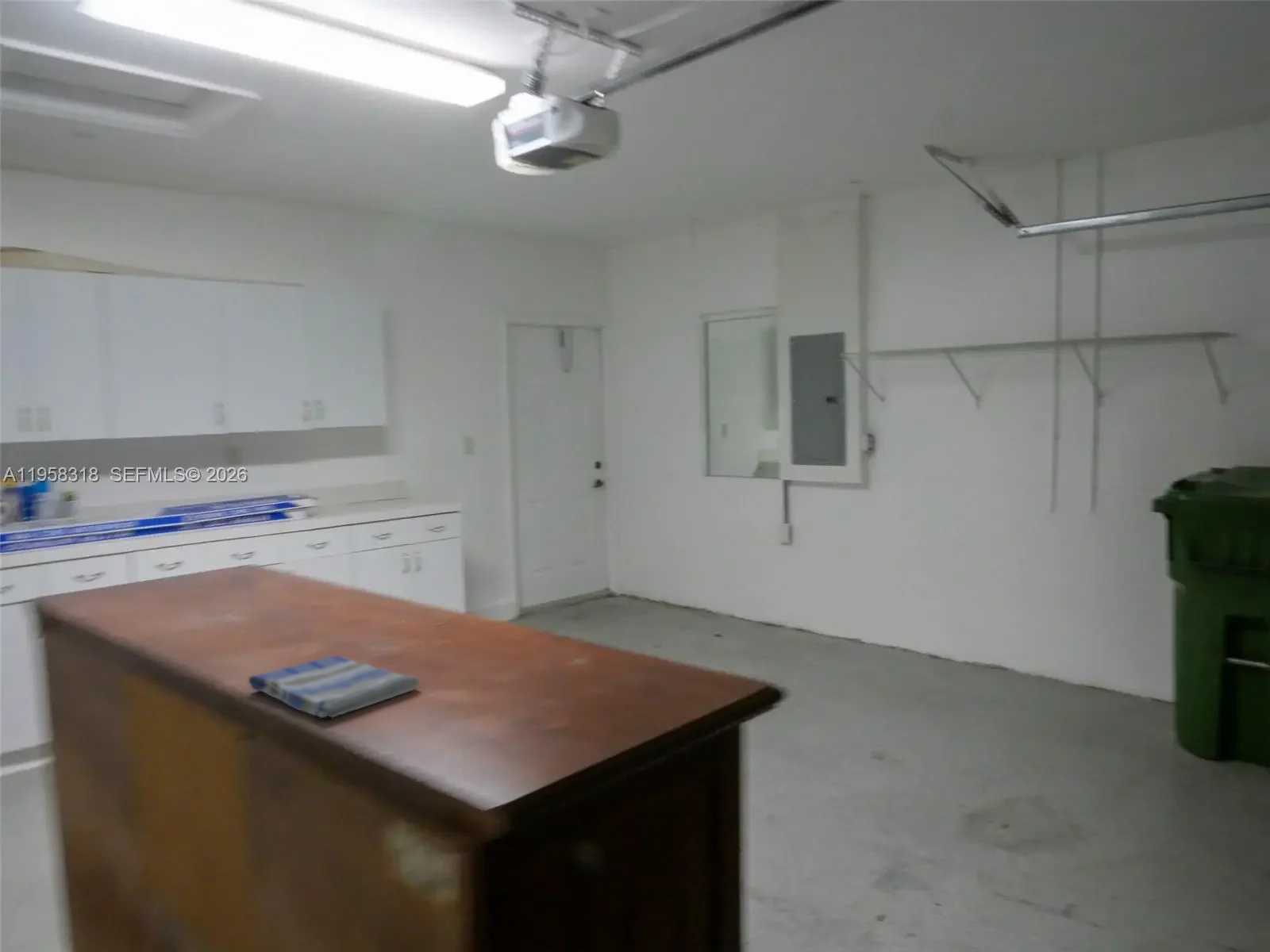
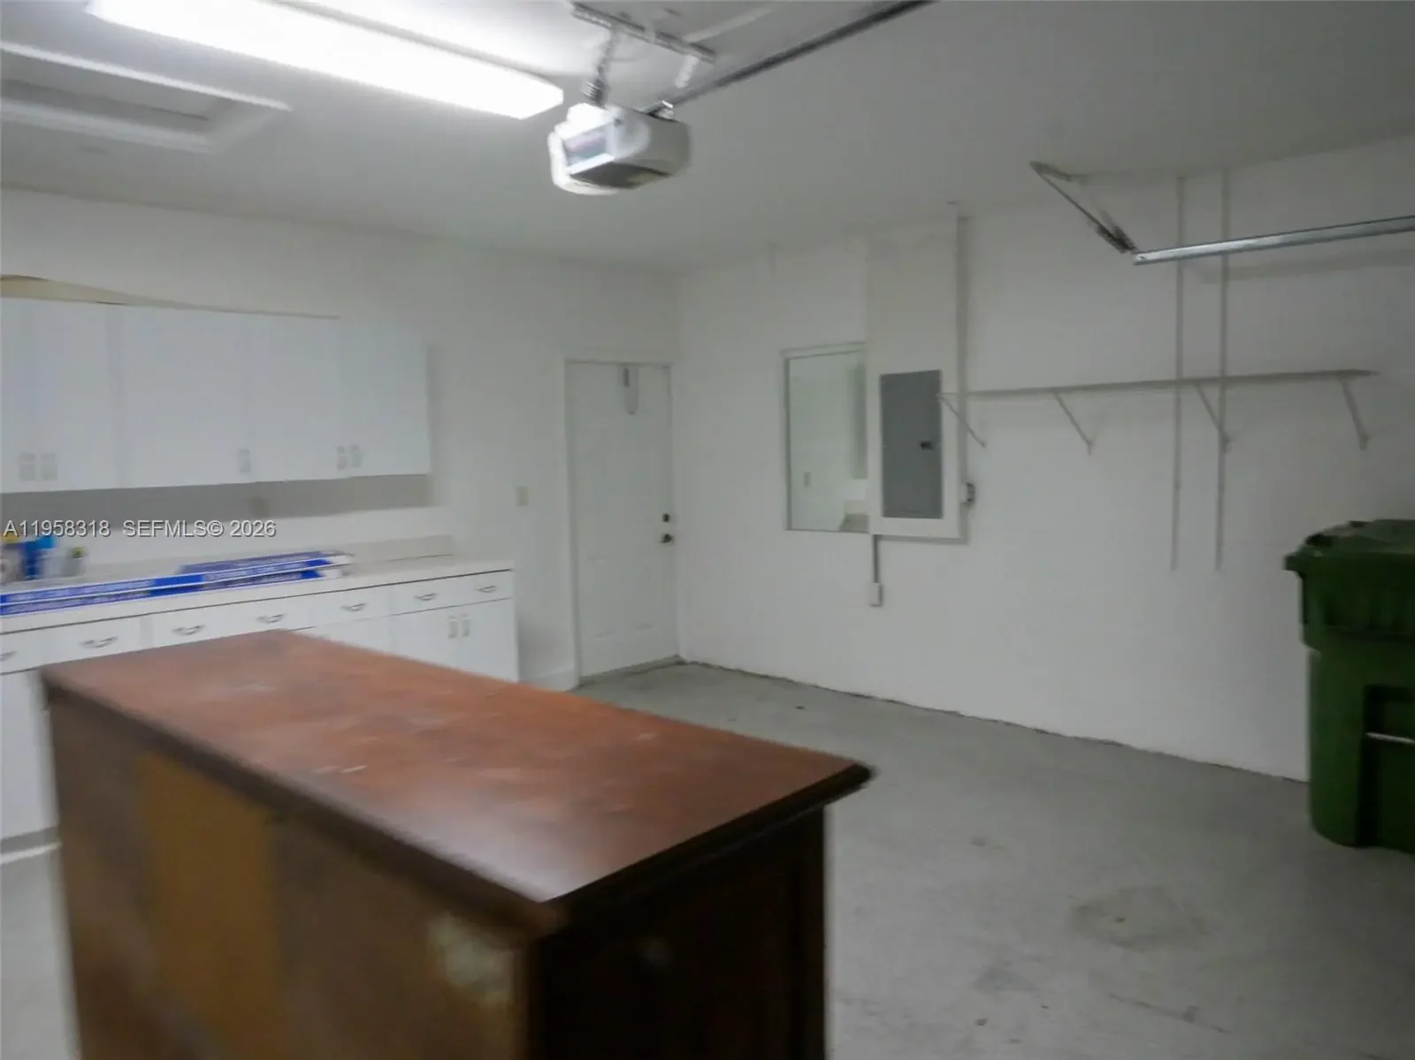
- dish towel [248,655,420,719]
